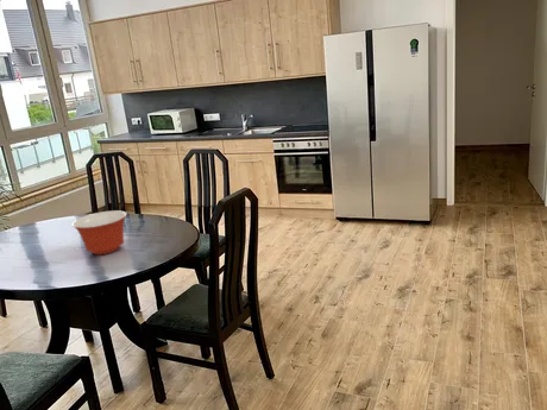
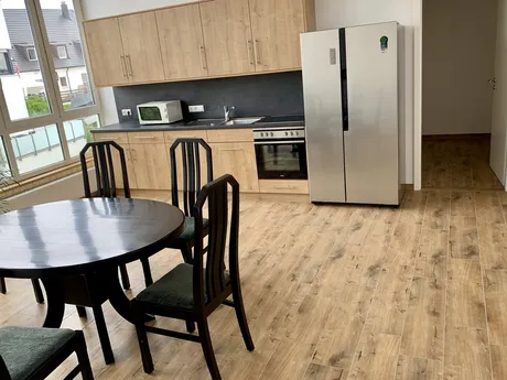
- mixing bowl [70,209,127,256]
